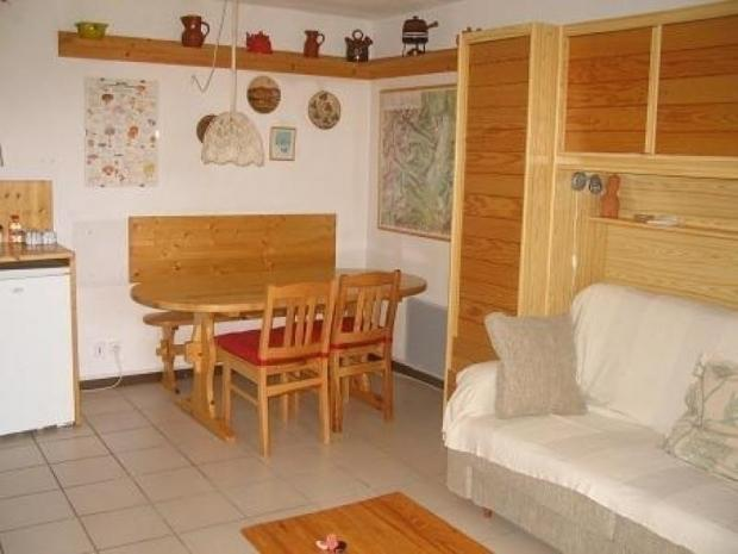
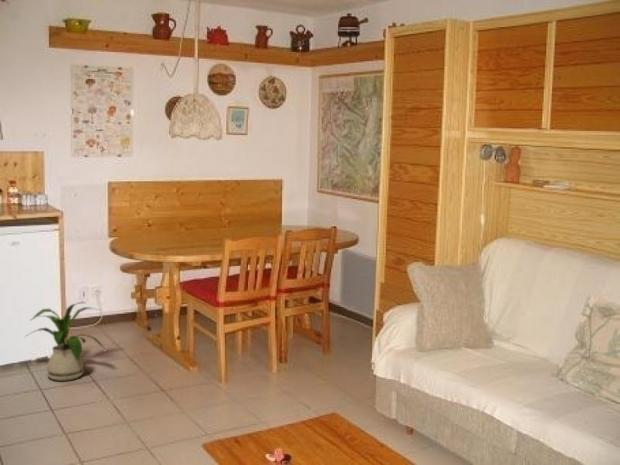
+ house plant [24,301,105,382]
